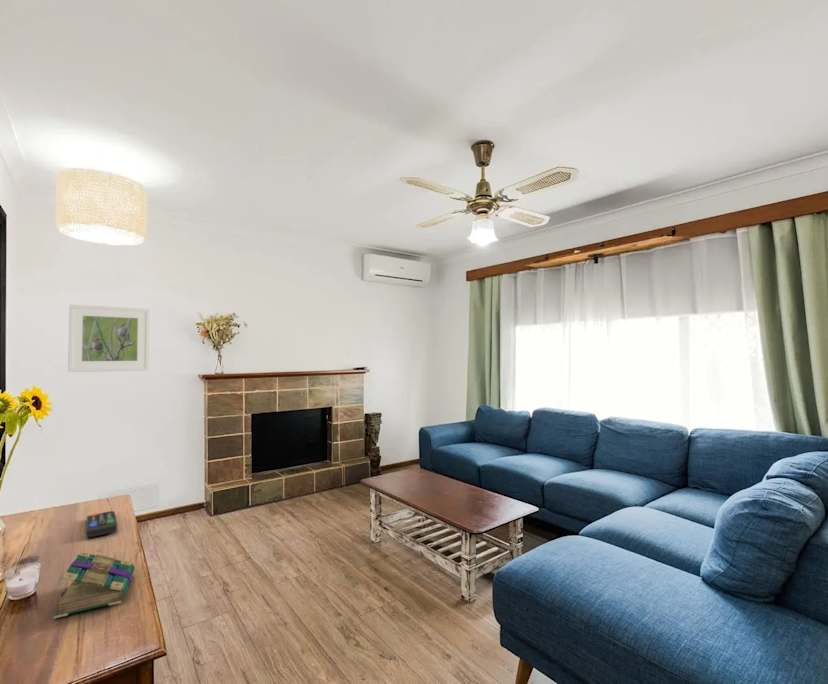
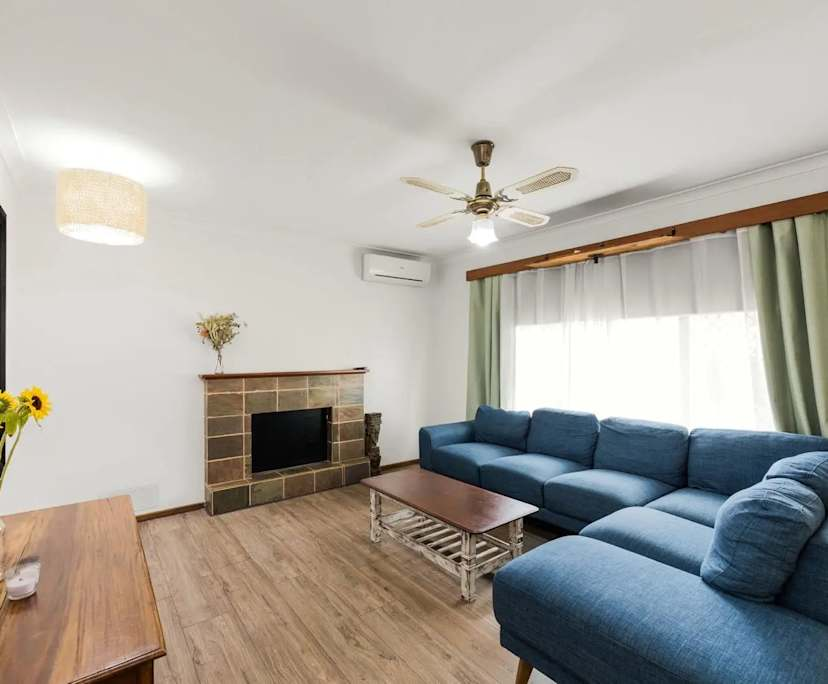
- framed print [67,304,150,373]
- book [53,550,135,620]
- remote control [86,510,118,538]
